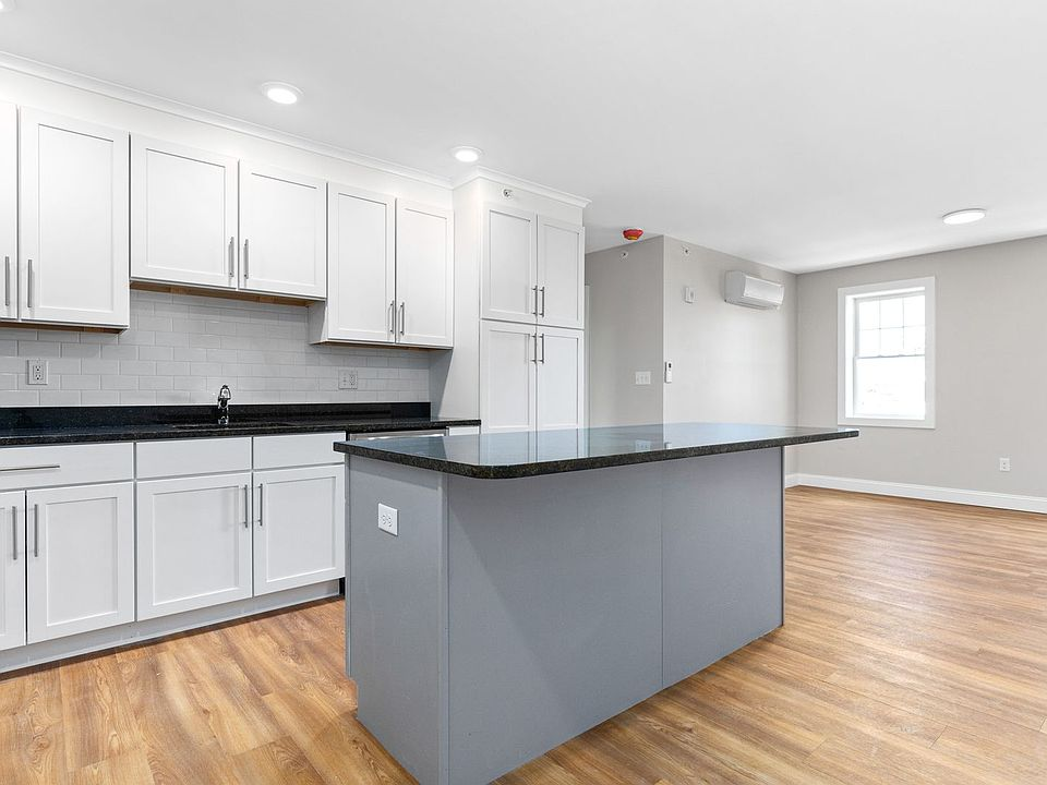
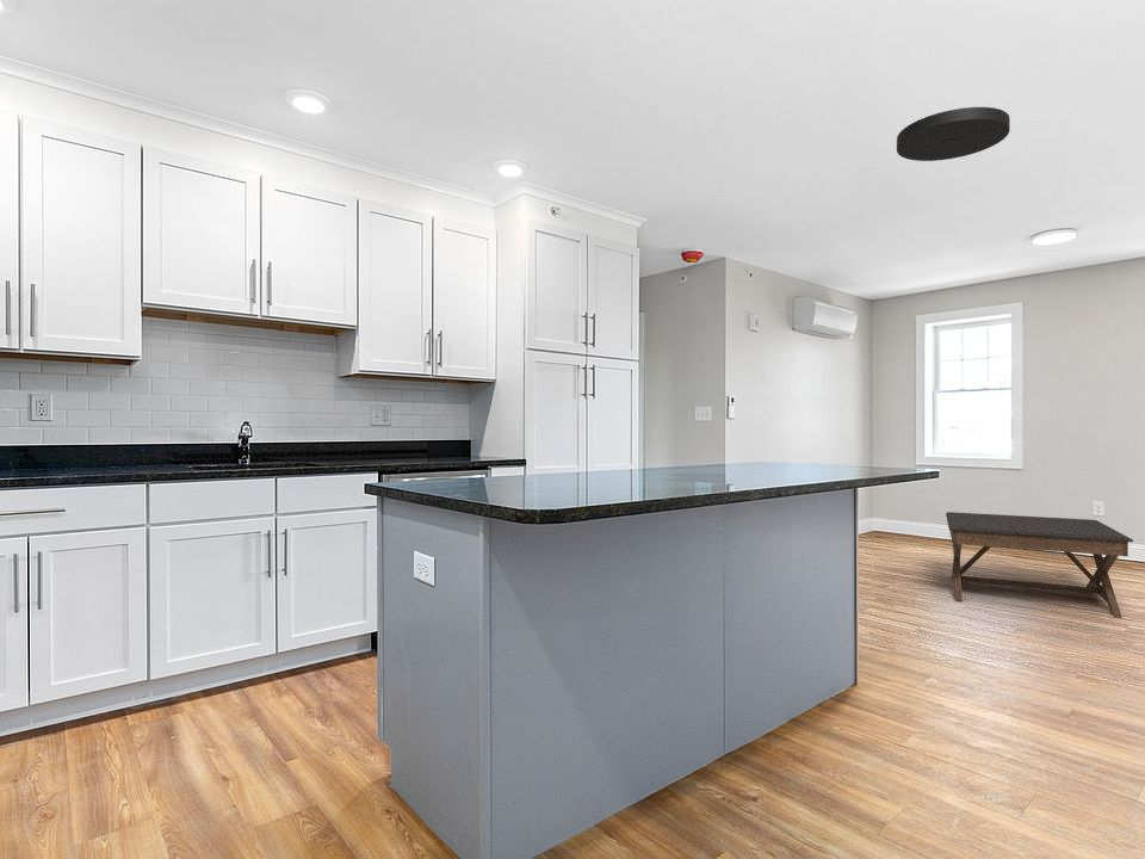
+ coffee table [945,511,1134,619]
+ ceiling light [896,106,1011,162]
